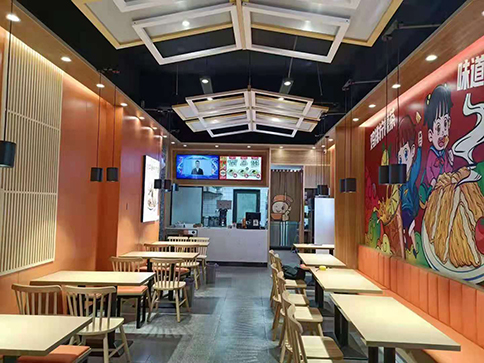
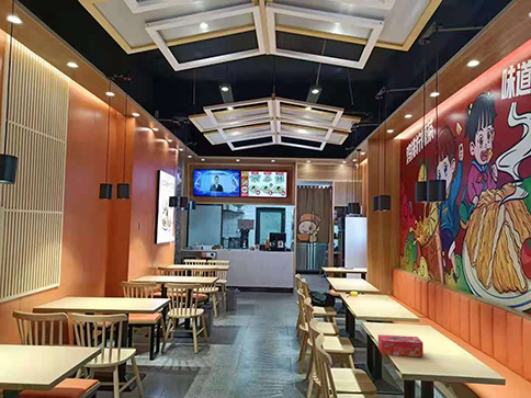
+ tissue box [377,333,425,357]
